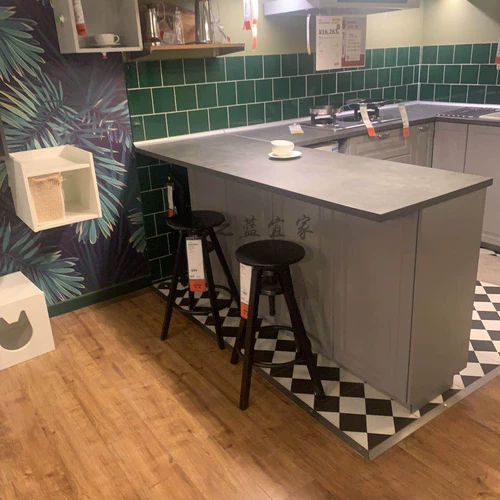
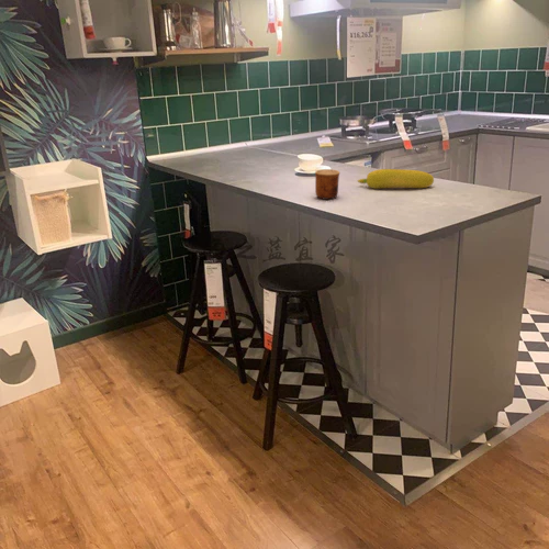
+ fruit [357,168,435,190]
+ cup [314,168,341,201]
